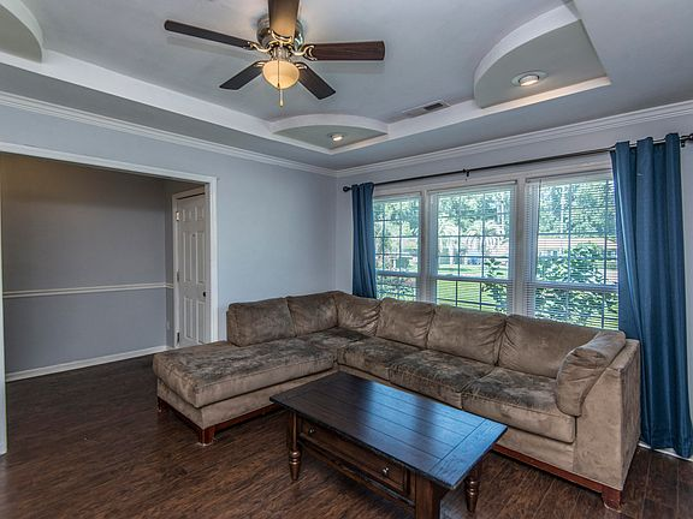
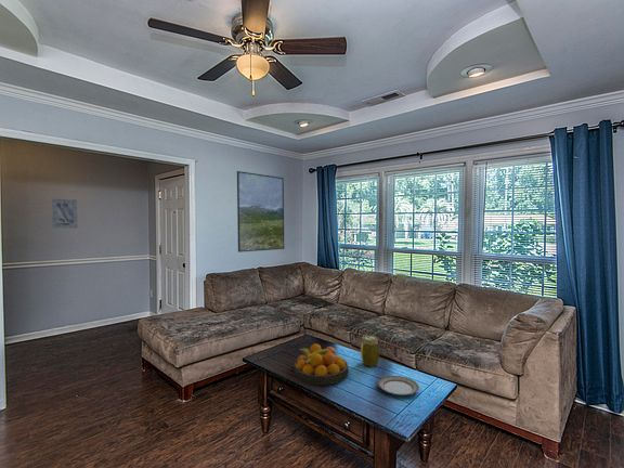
+ jar [360,335,380,368]
+ wall art [51,197,79,230]
+ plate [377,375,420,396]
+ fruit bowl [294,342,350,386]
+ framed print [236,170,285,253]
